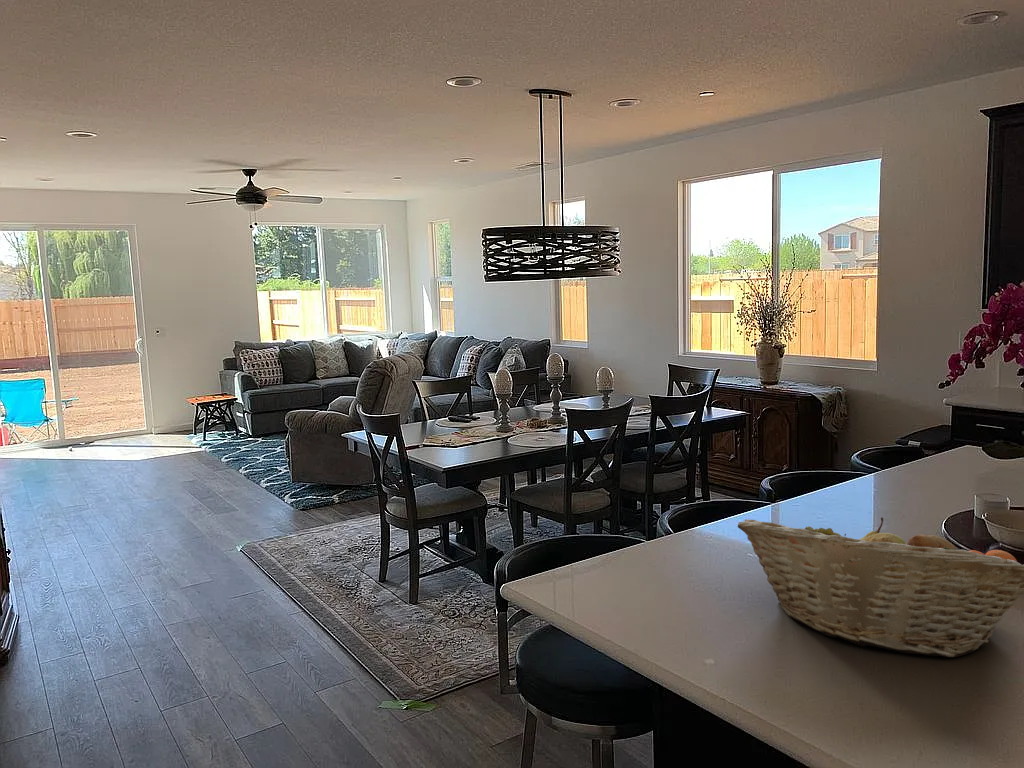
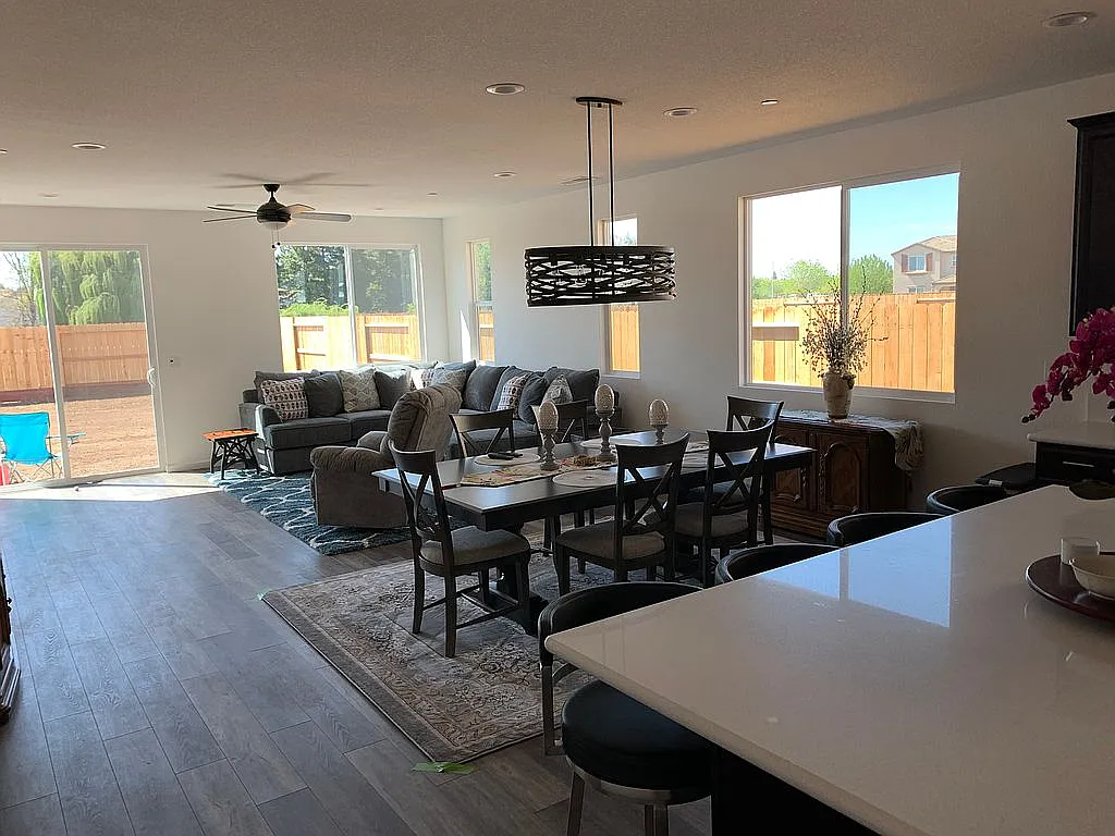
- fruit basket [737,517,1024,658]
